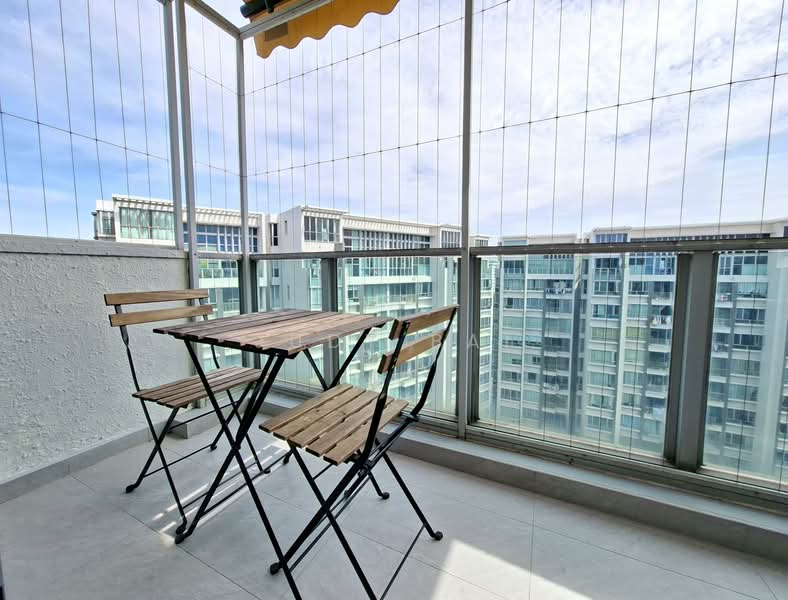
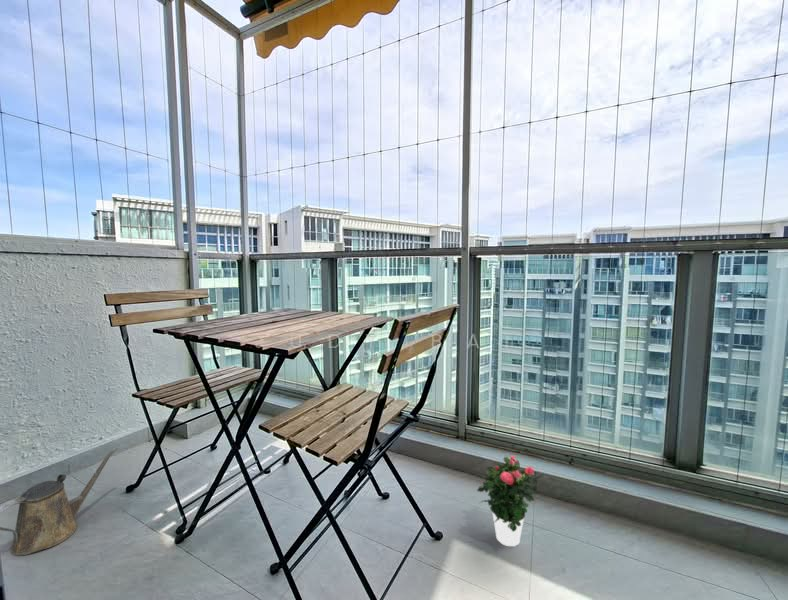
+ potted flower [476,454,546,547]
+ watering can [0,446,119,556]
